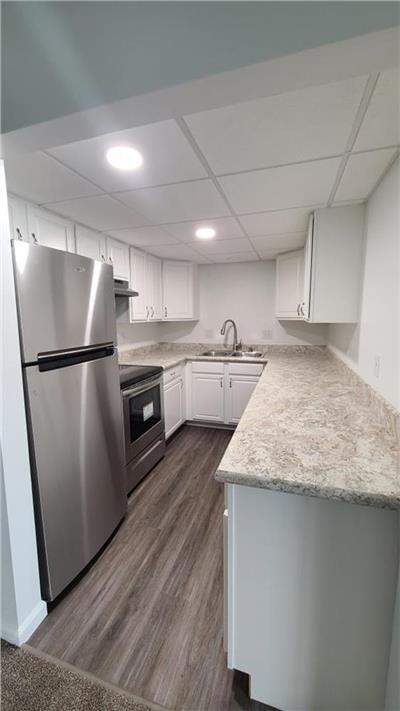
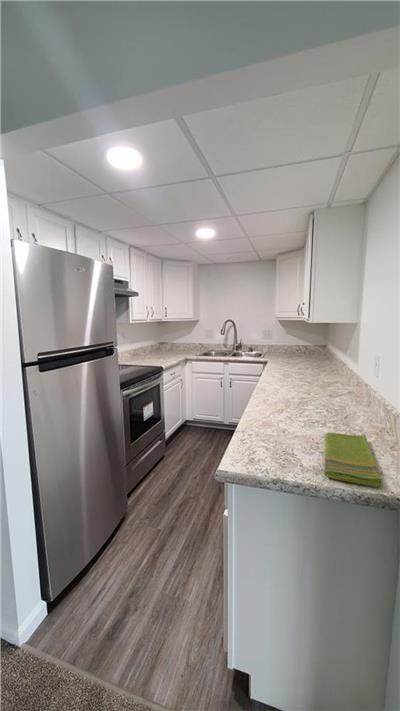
+ dish towel [324,432,384,489]
